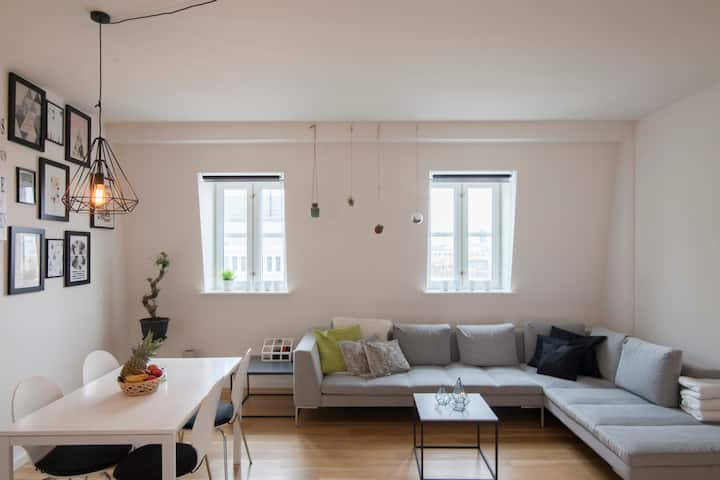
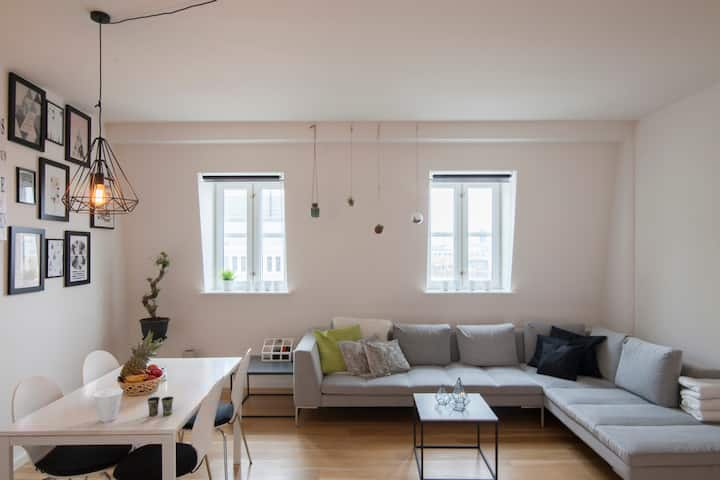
+ cup [146,396,175,417]
+ cup [93,387,124,423]
